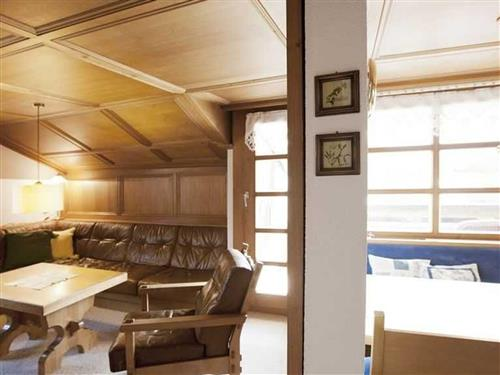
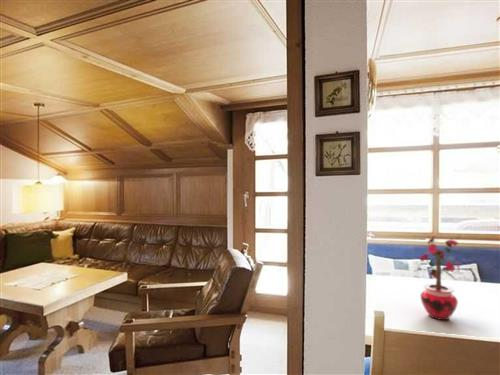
+ potted plant [414,235,462,321]
